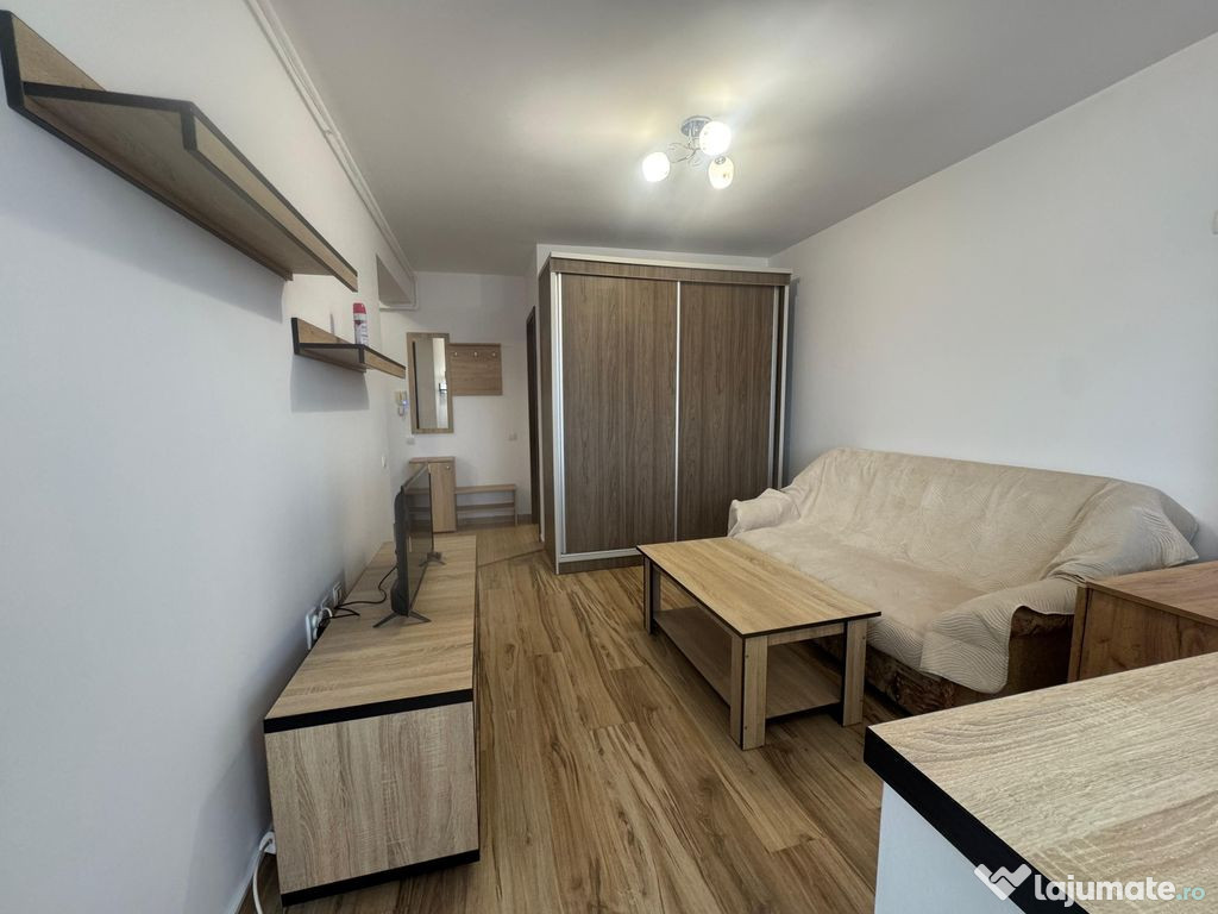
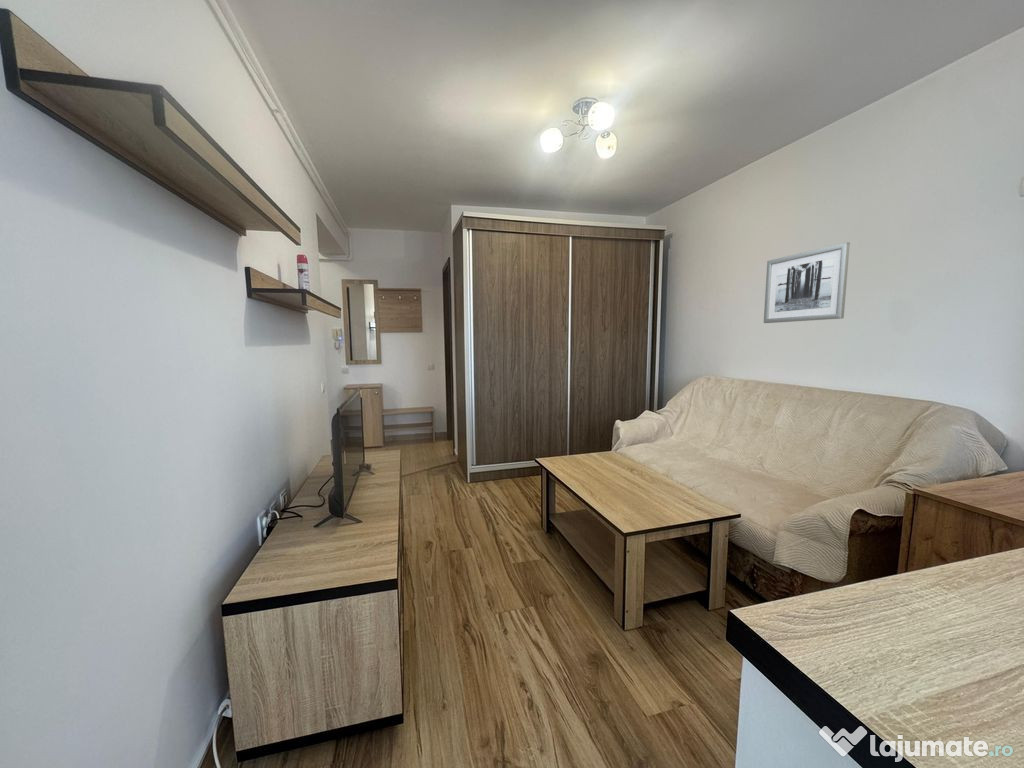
+ wall art [763,241,851,324]
